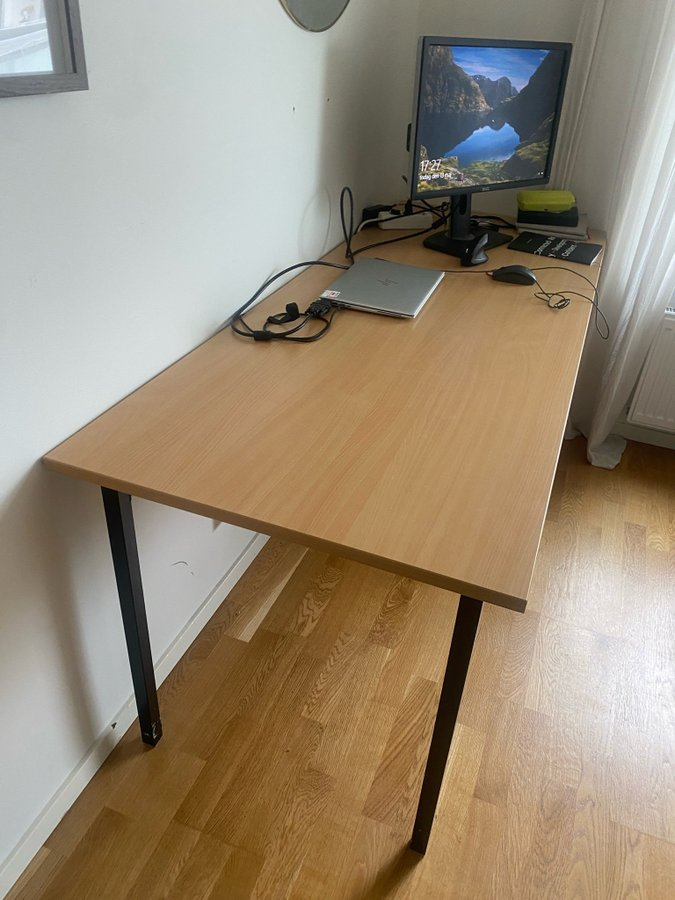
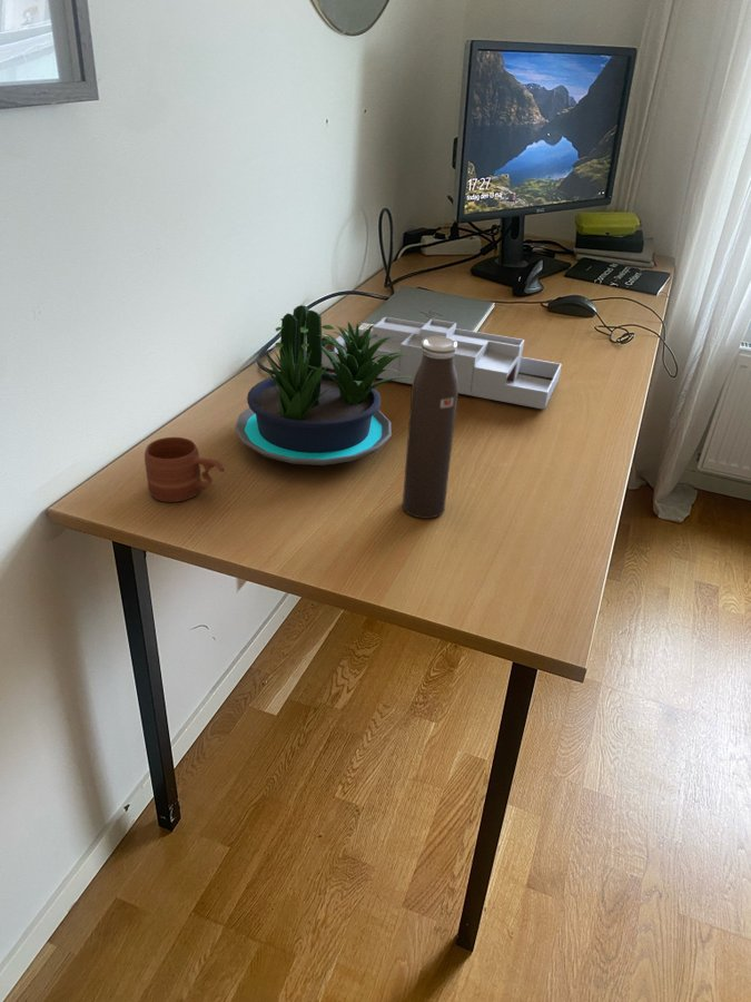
+ water bottle [402,336,460,519]
+ desk organizer [322,316,563,411]
+ potted plant [234,304,414,466]
+ mug [144,436,225,503]
